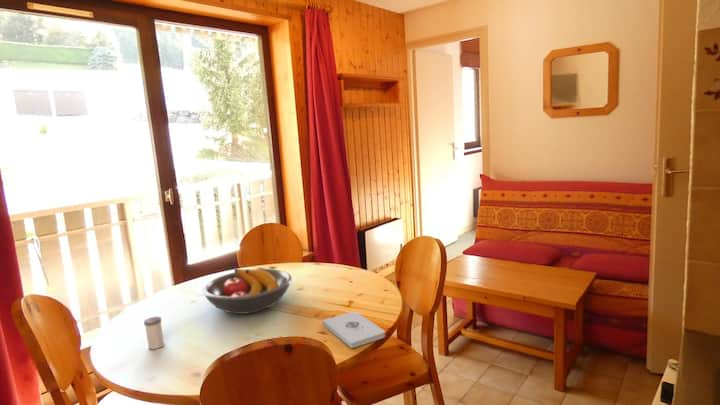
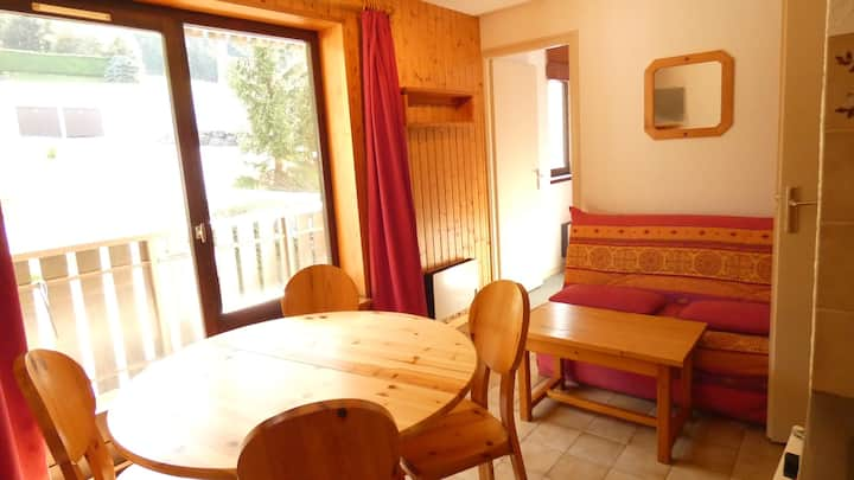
- salt shaker [143,315,165,350]
- notepad [321,310,386,349]
- fruit bowl [201,267,293,315]
